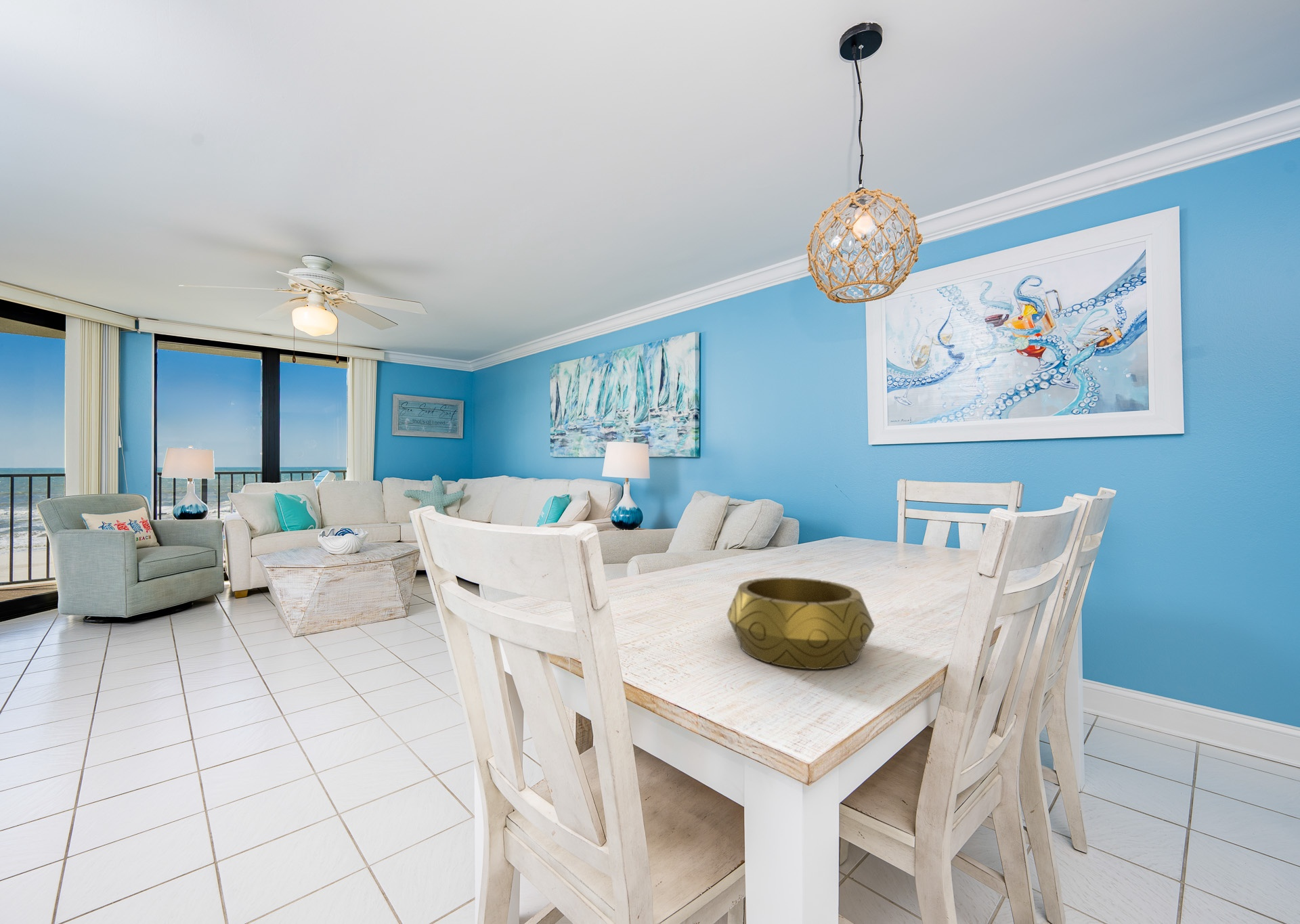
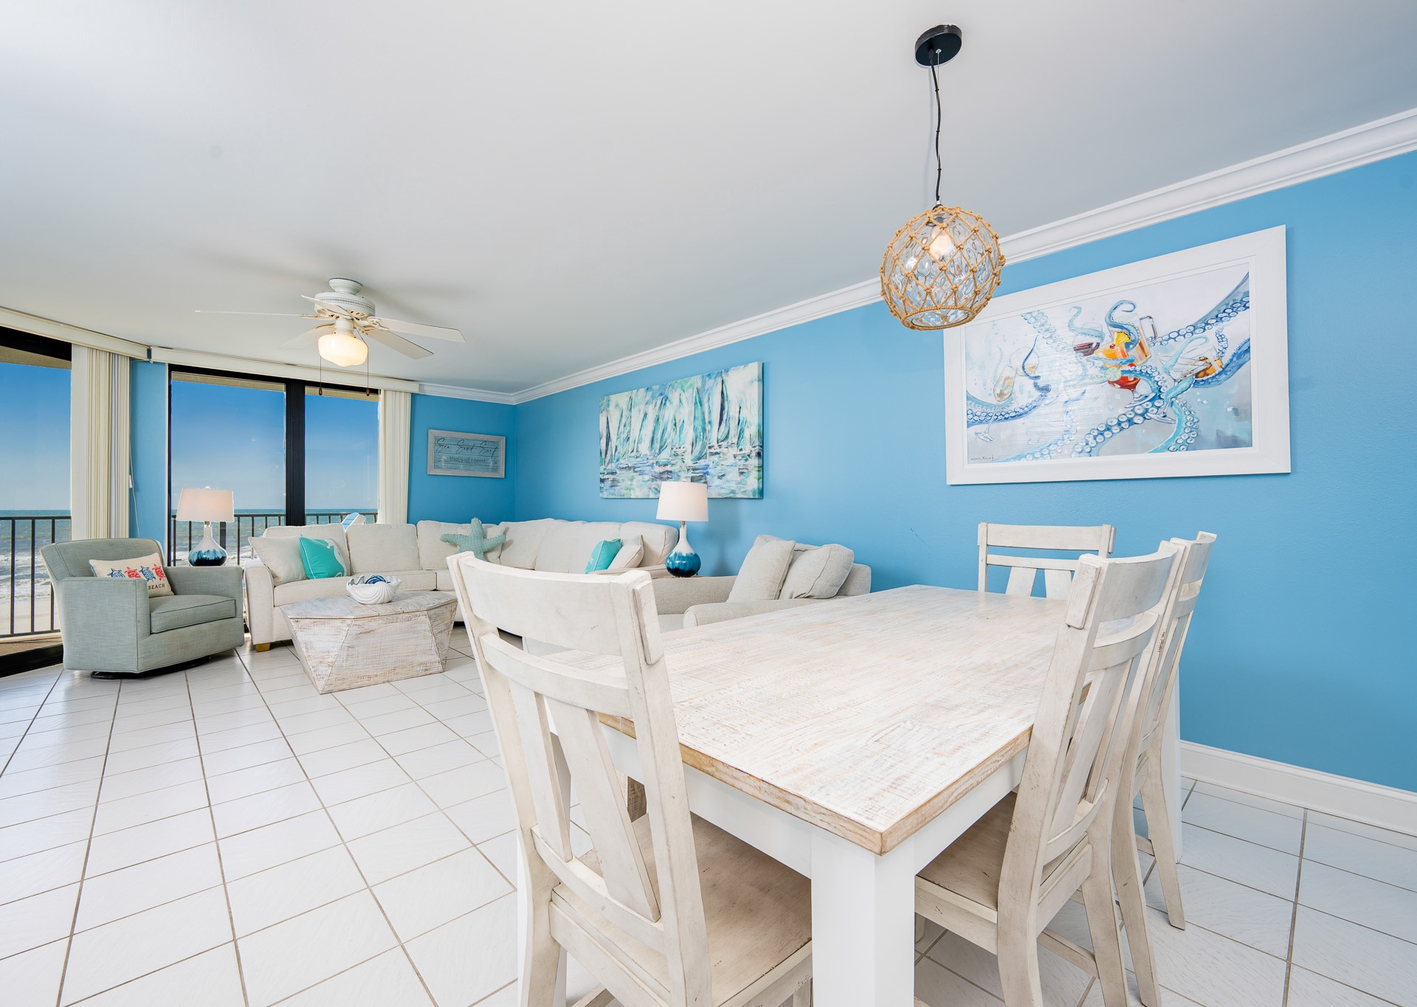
- decorative bowl [727,577,875,670]
